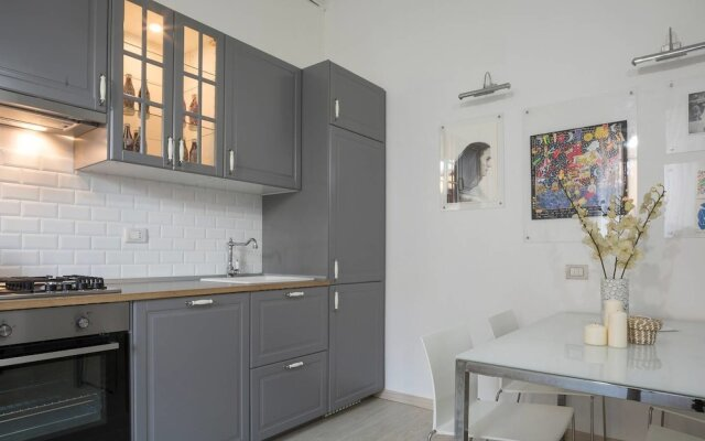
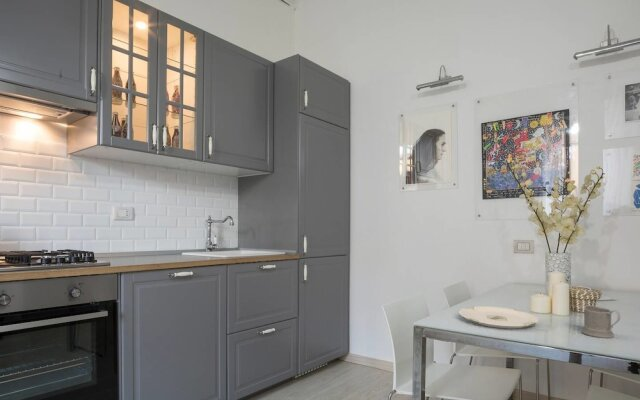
+ mug [581,304,621,339]
+ plate [458,305,539,330]
